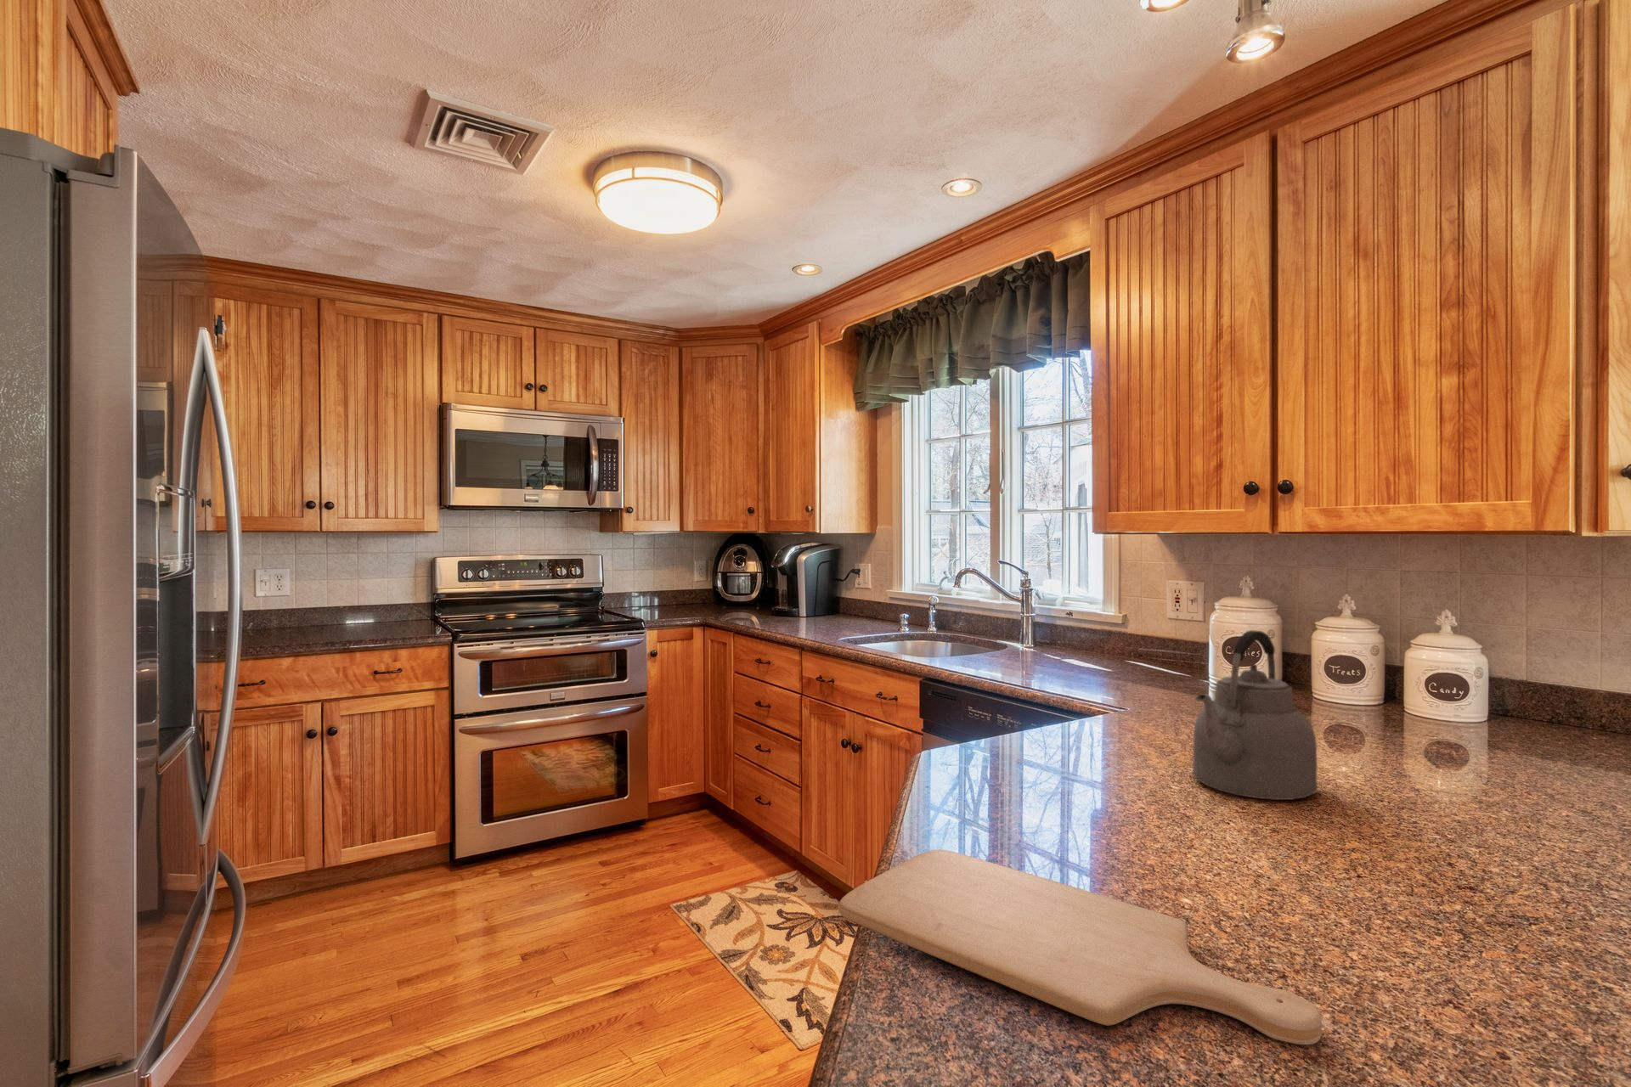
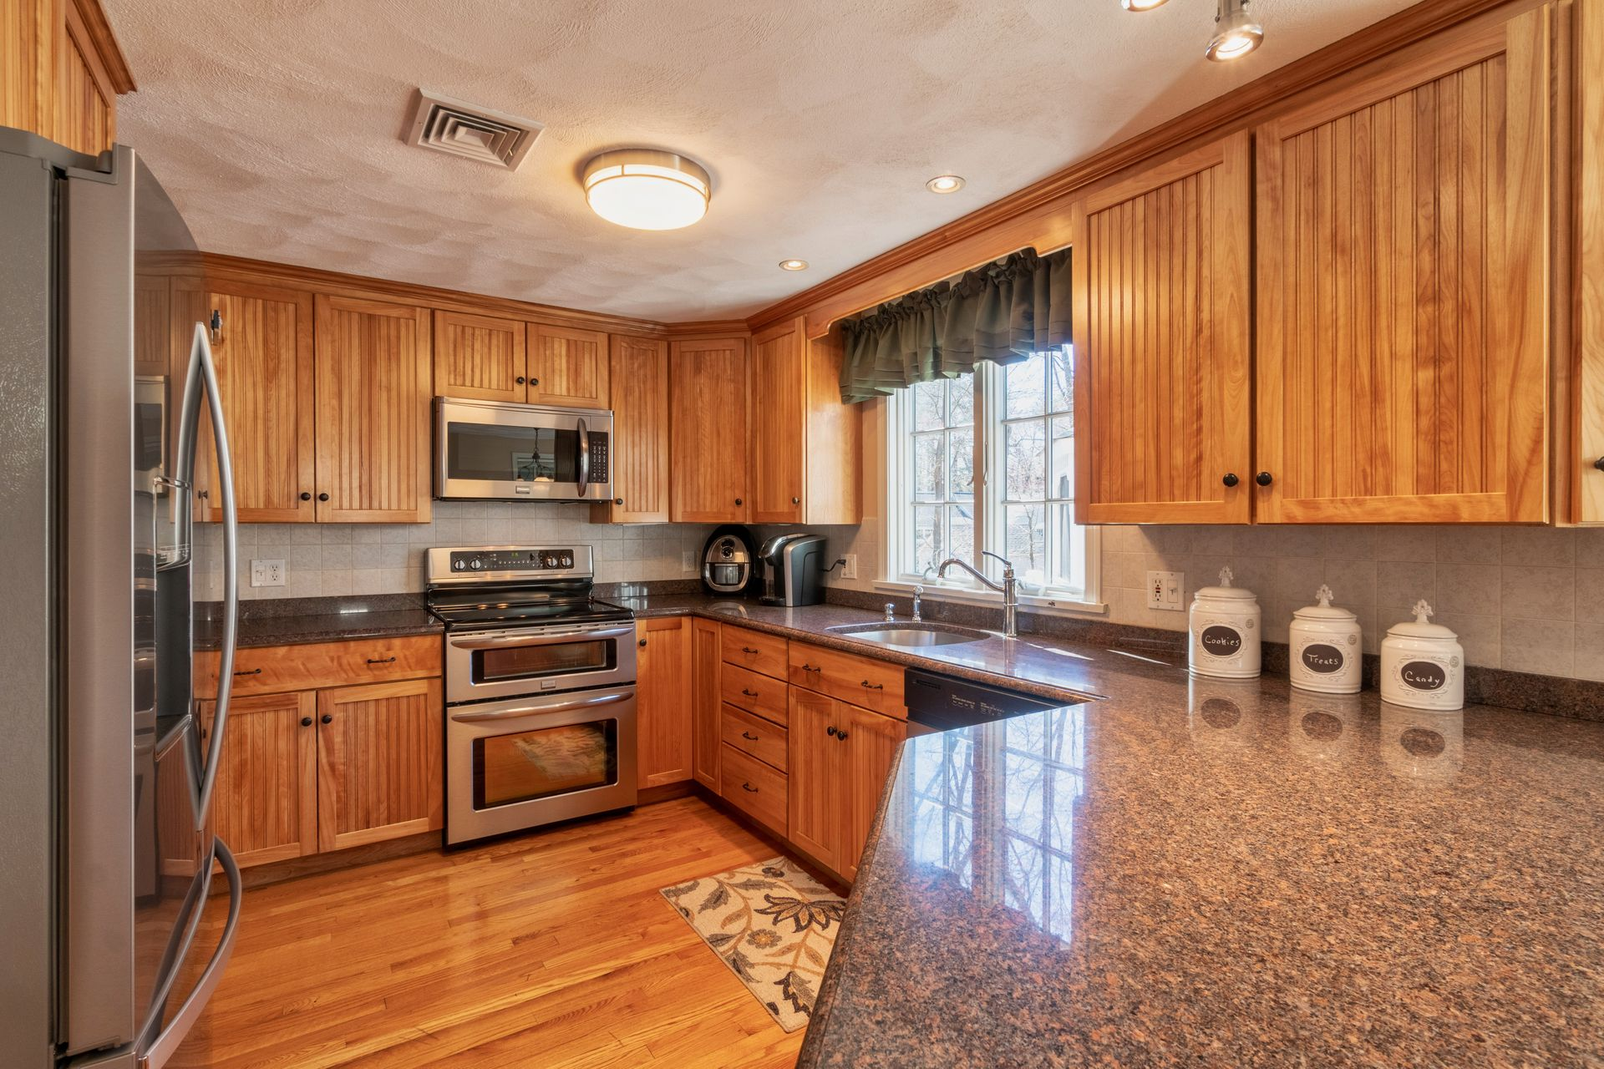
- kettle [1192,630,1318,801]
- chopping board [837,848,1323,1046]
